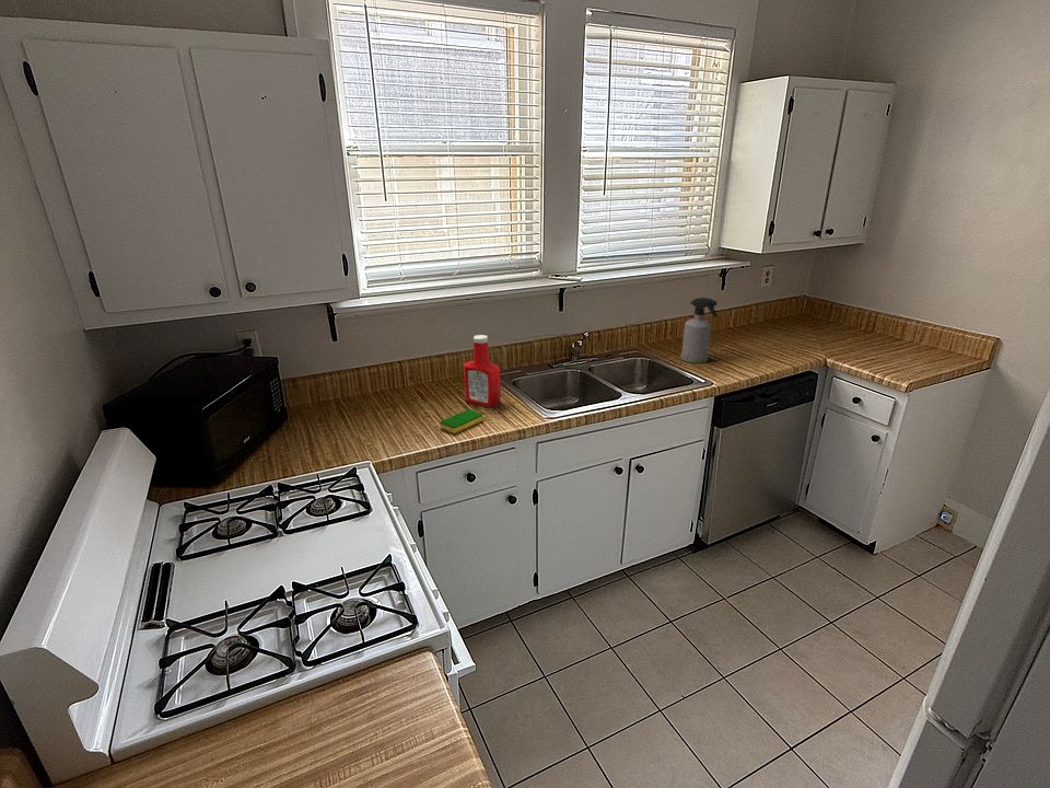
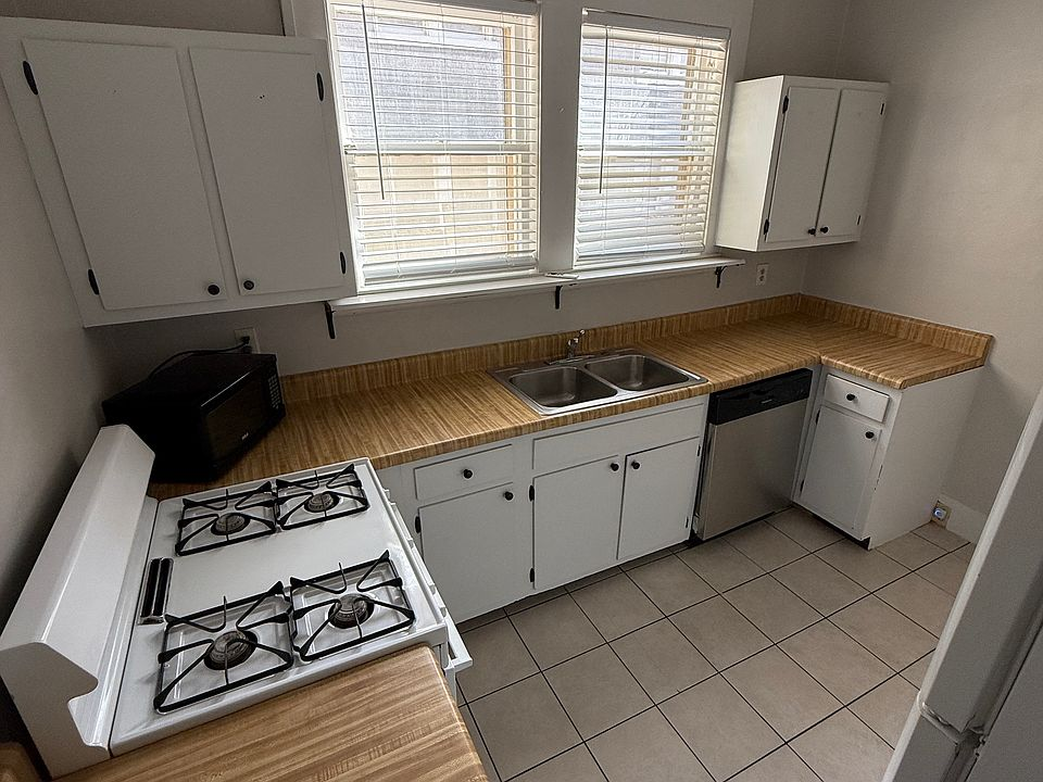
- dish sponge [440,408,485,434]
- soap bottle [463,334,502,408]
- spray bottle [679,297,719,364]
